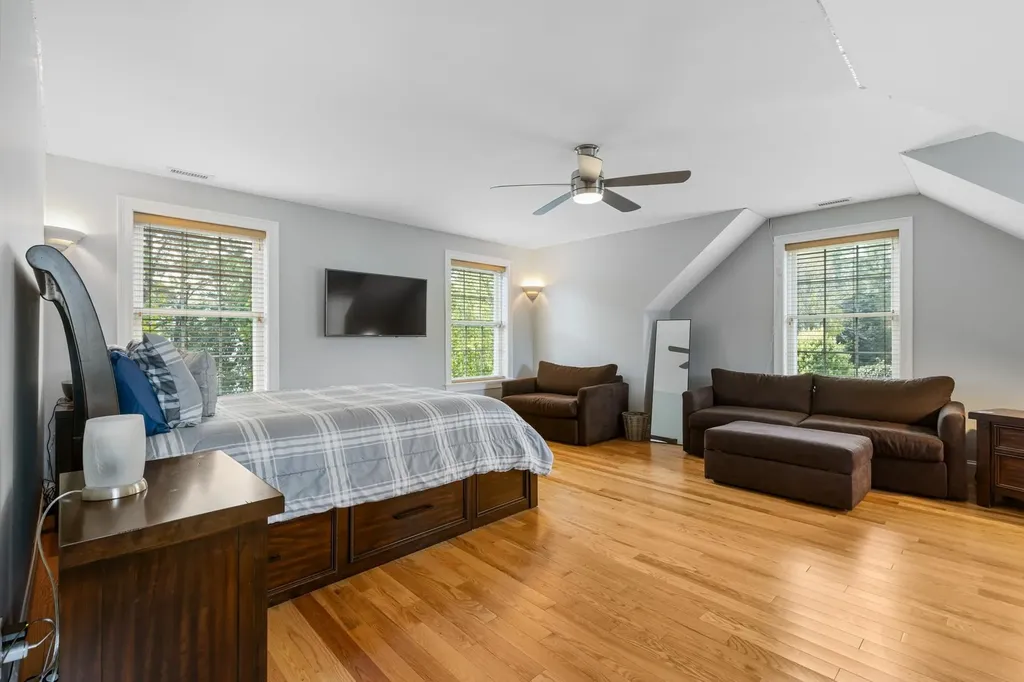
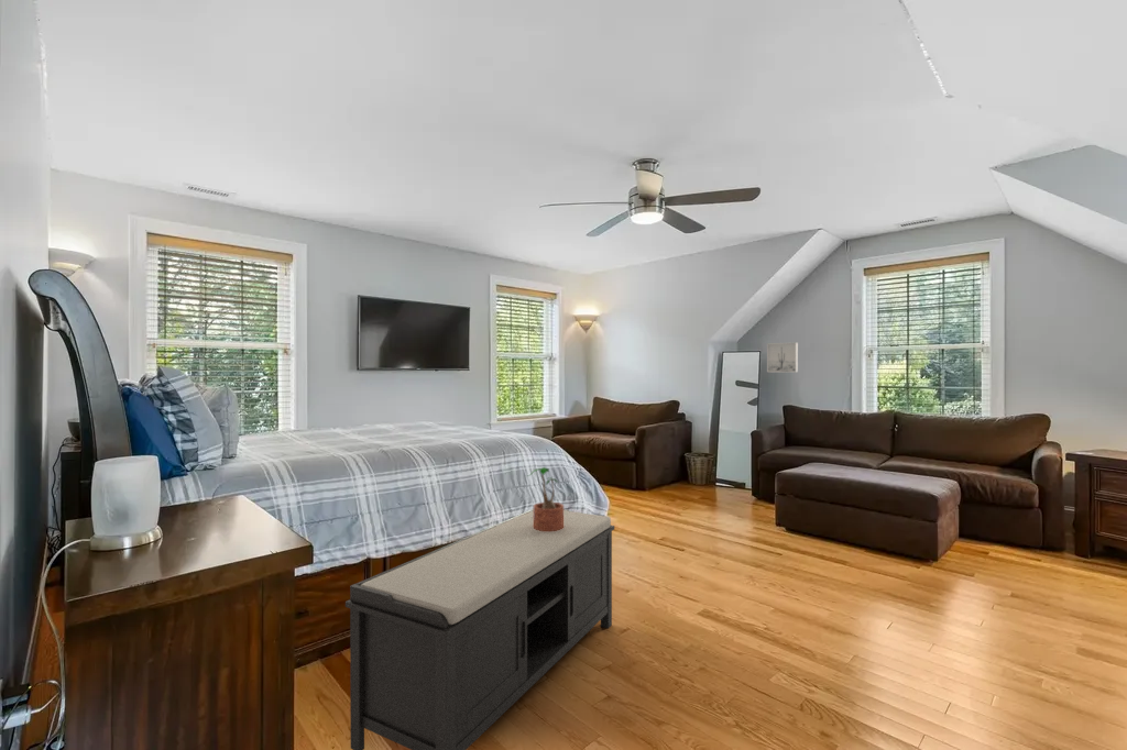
+ wall art [766,342,799,373]
+ potted plant [525,466,565,531]
+ bench [344,508,615,750]
